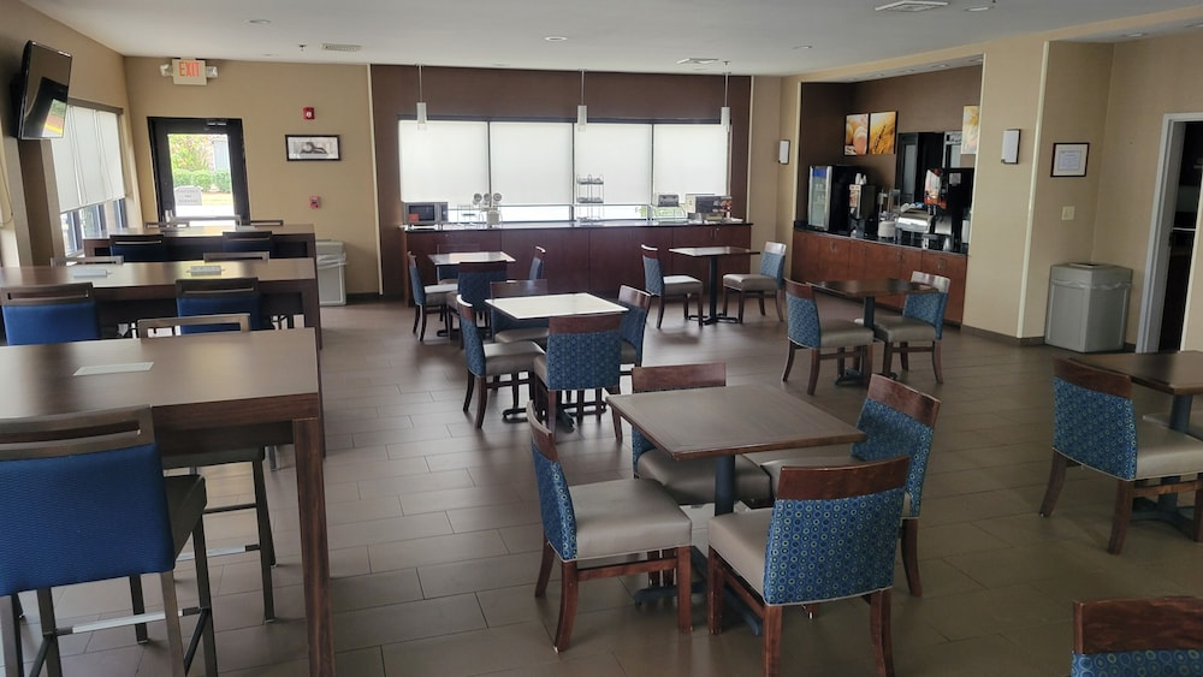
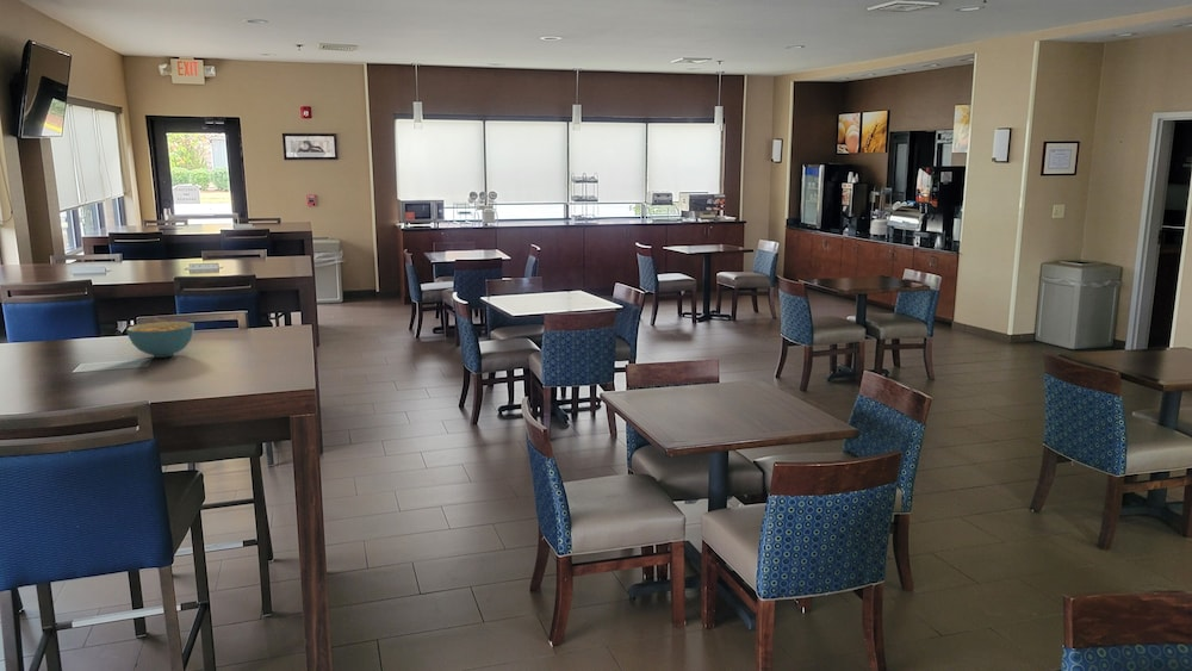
+ cereal bowl [125,321,195,359]
